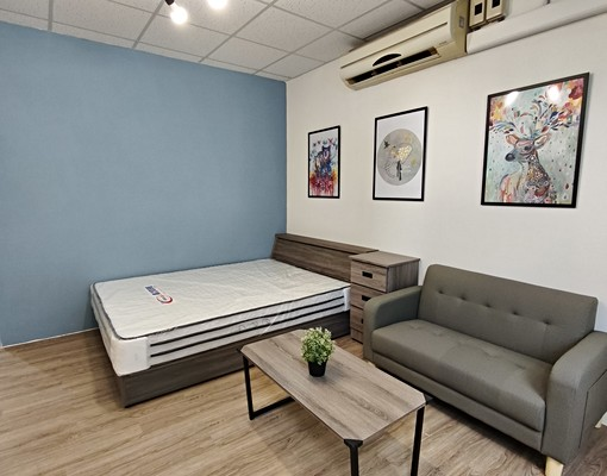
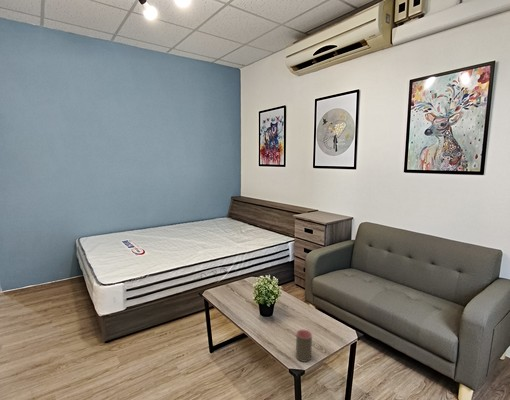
+ cup [295,329,313,363]
